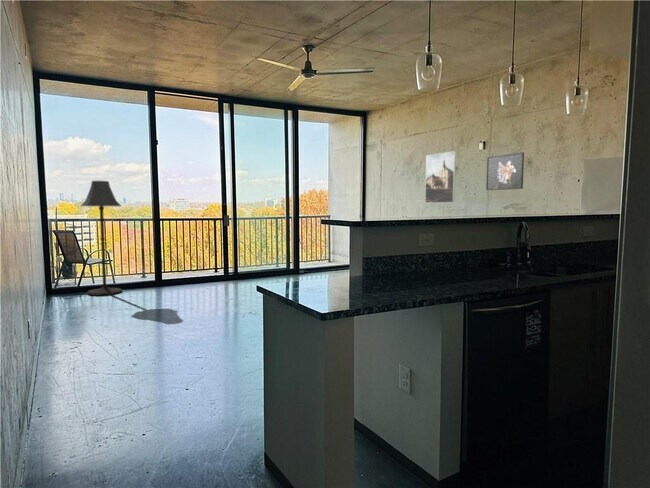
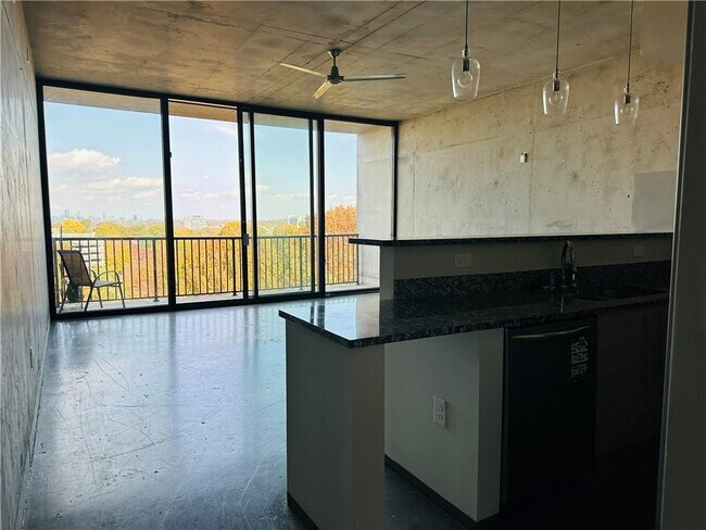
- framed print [485,151,525,191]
- floor lamp [80,180,123,297]
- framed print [424,150,457,204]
